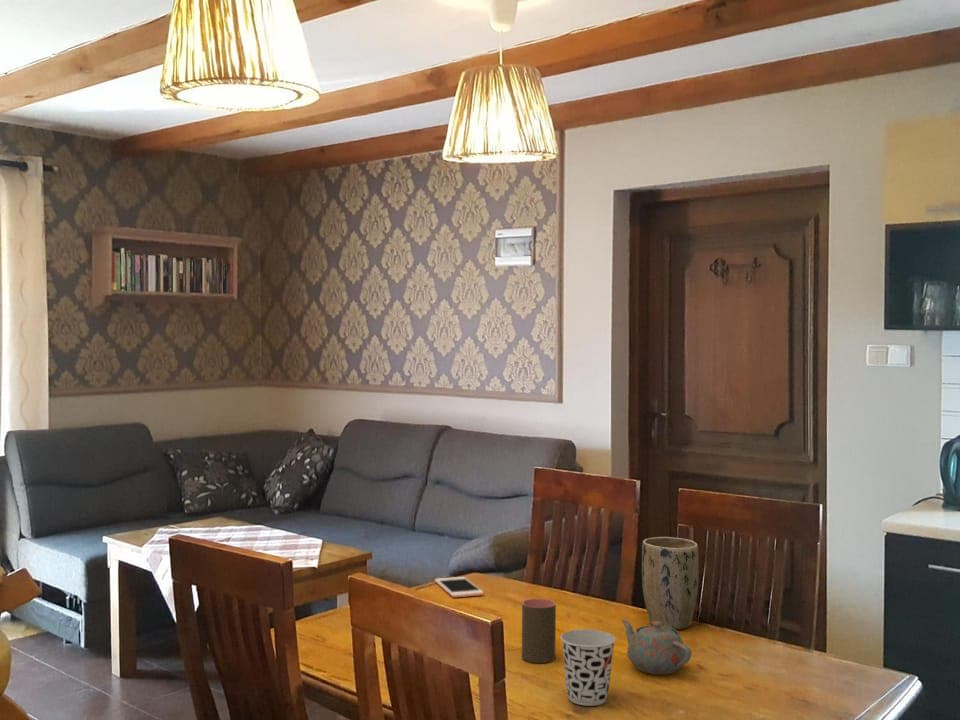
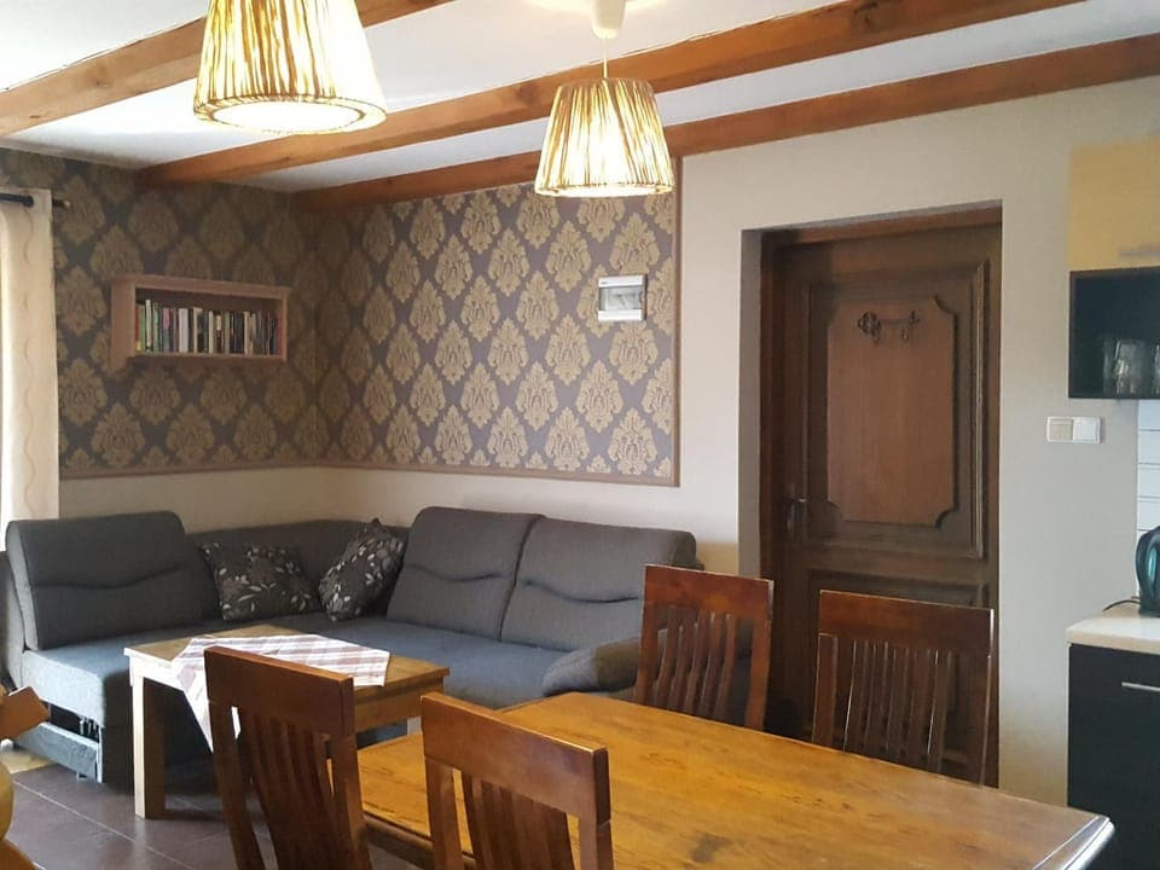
- cup [560,628,617,707]
- cup [521,597,557,664]
- cell phone [434,576,484,598]
- plant pot [641,536,700,630]
- teapot [621,619,693,675]
